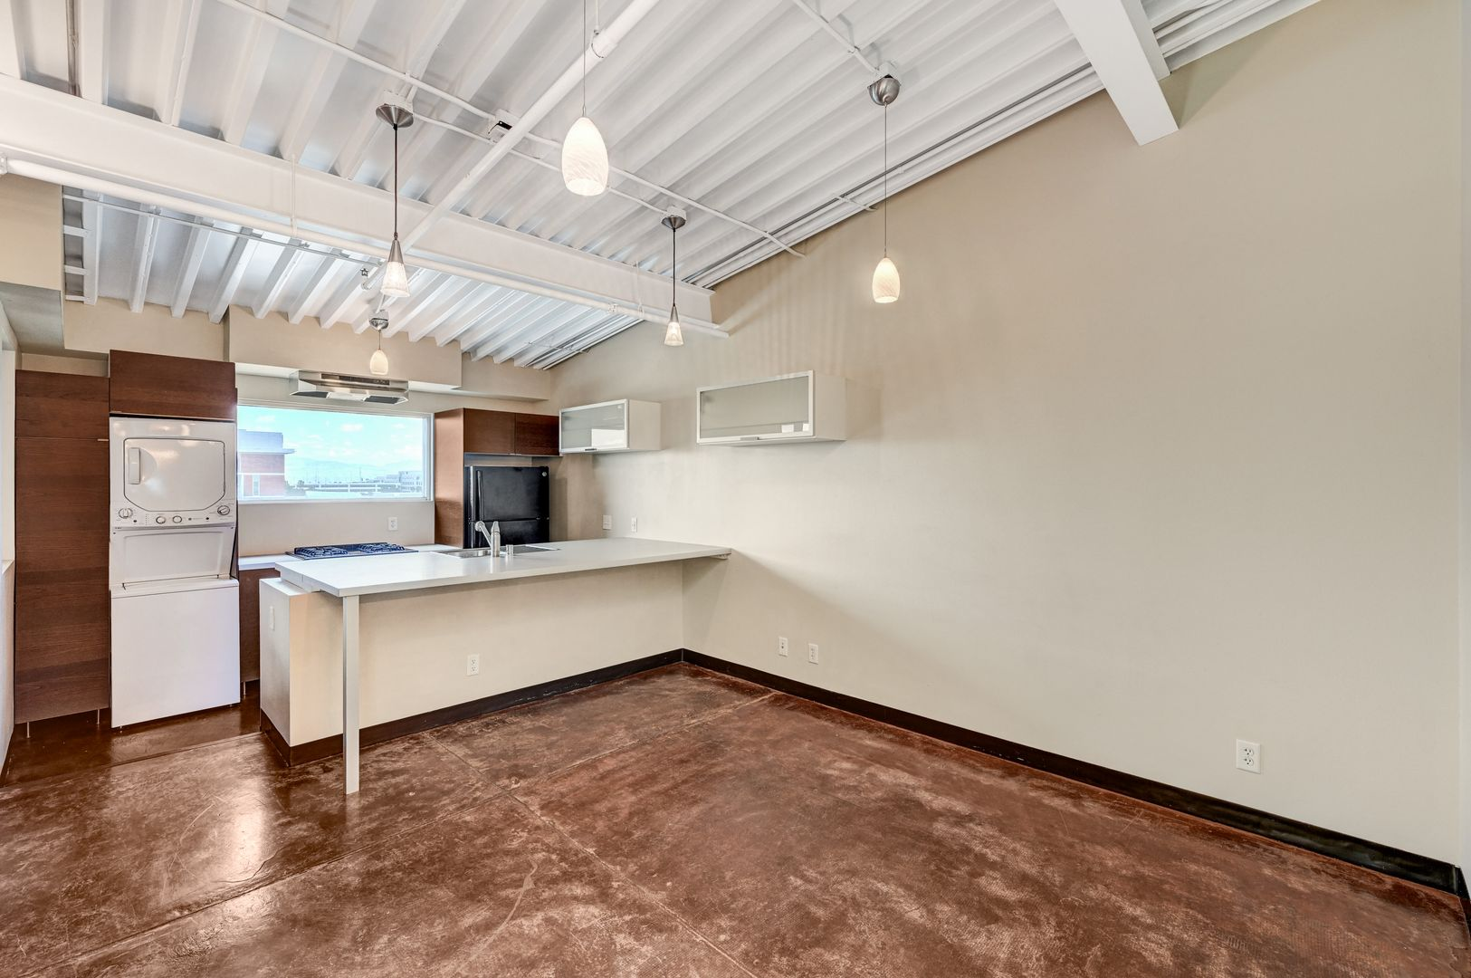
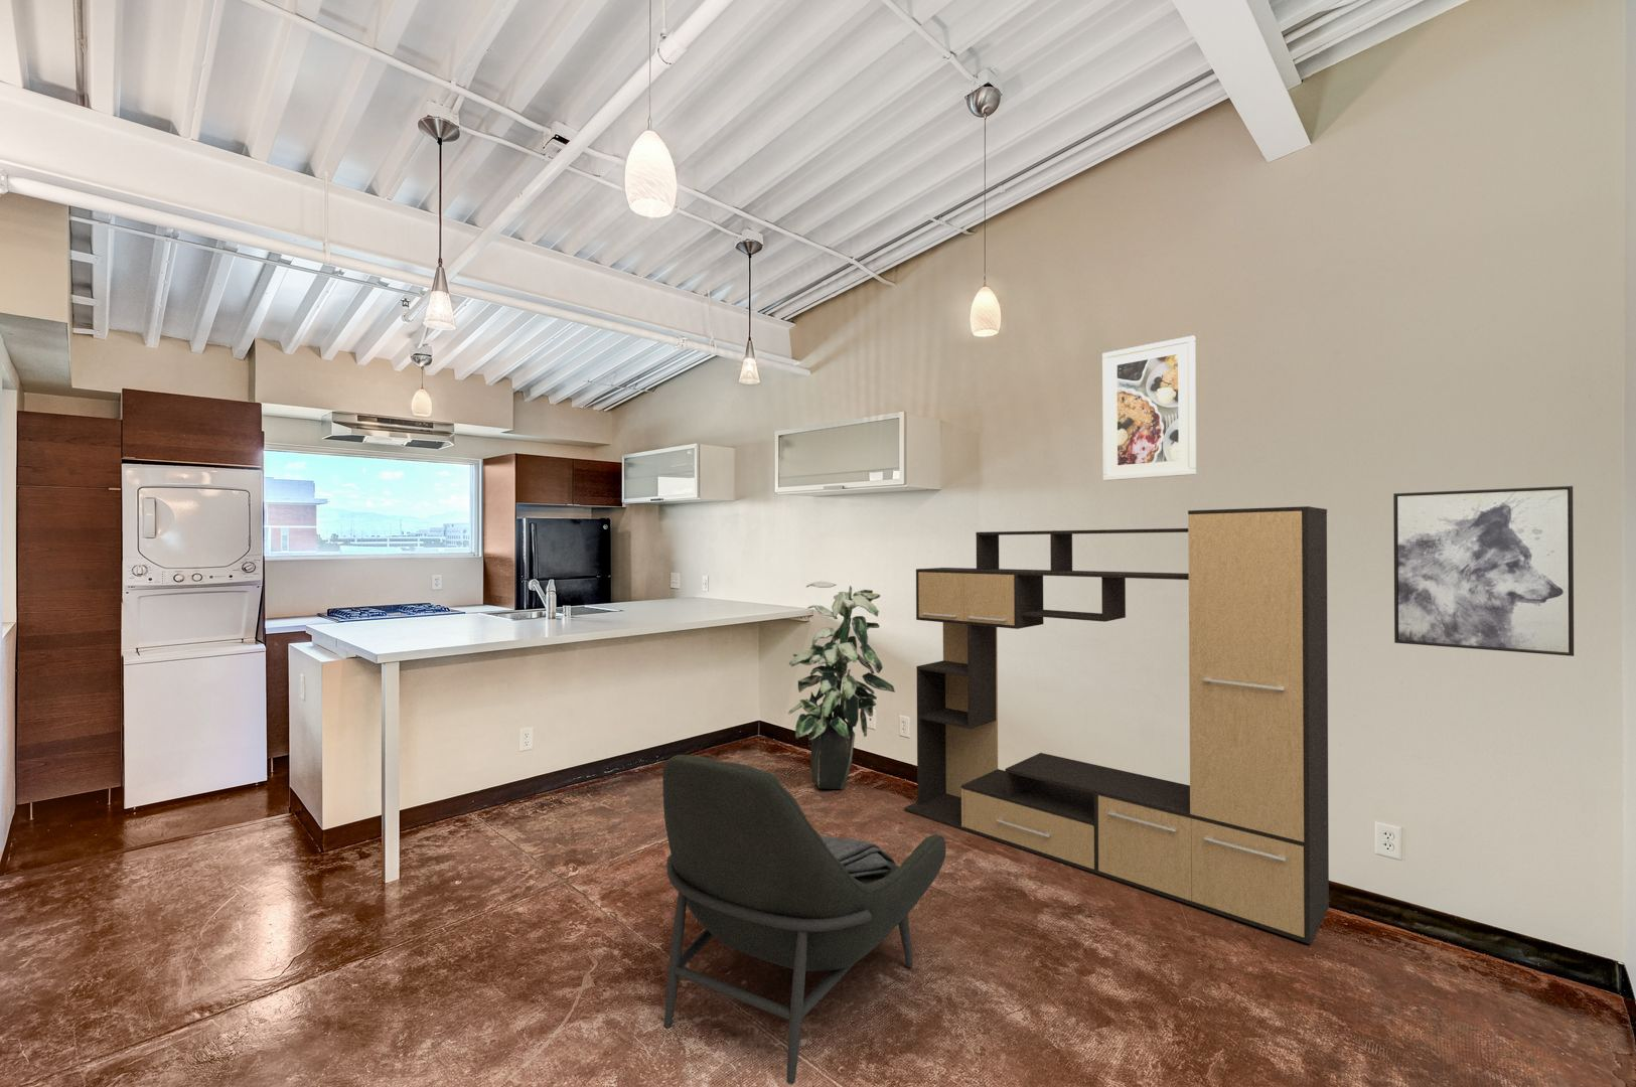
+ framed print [1102,334,1197,482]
+ media console [903,505,1330,945]
+ wall art [1392,485,1574,658]
+ armchair [661,753,948,1085]
+ indoor plant [788,581,896,790]
